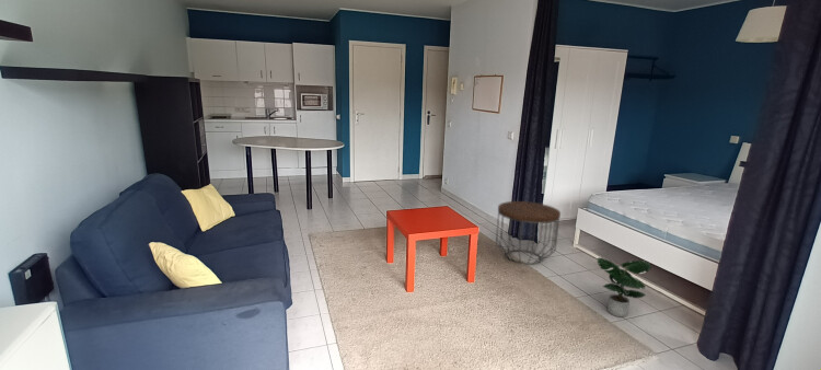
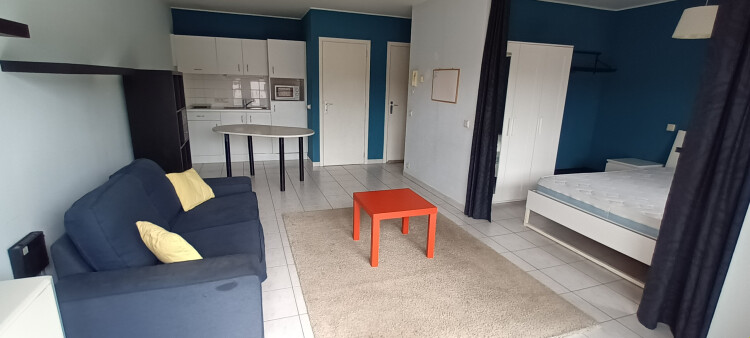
- potted plant [595,256,652,317]
- side table [495,200,562,265]
